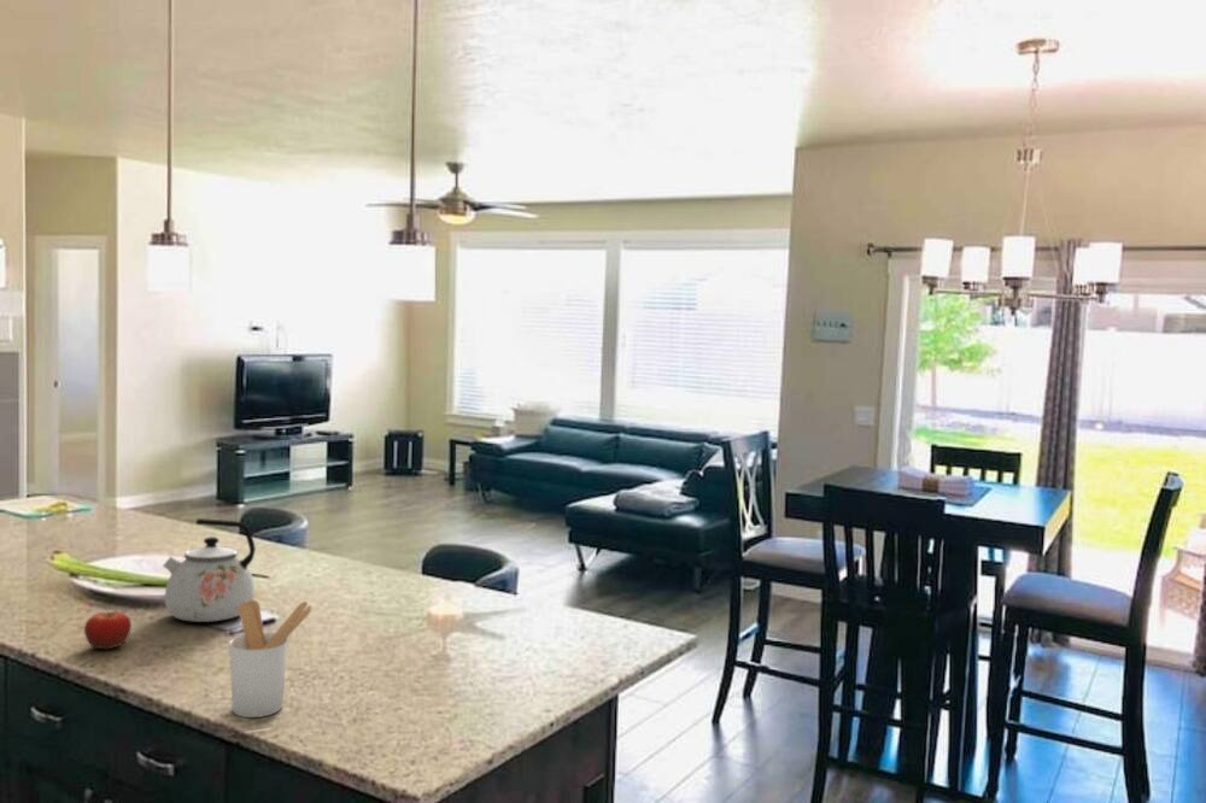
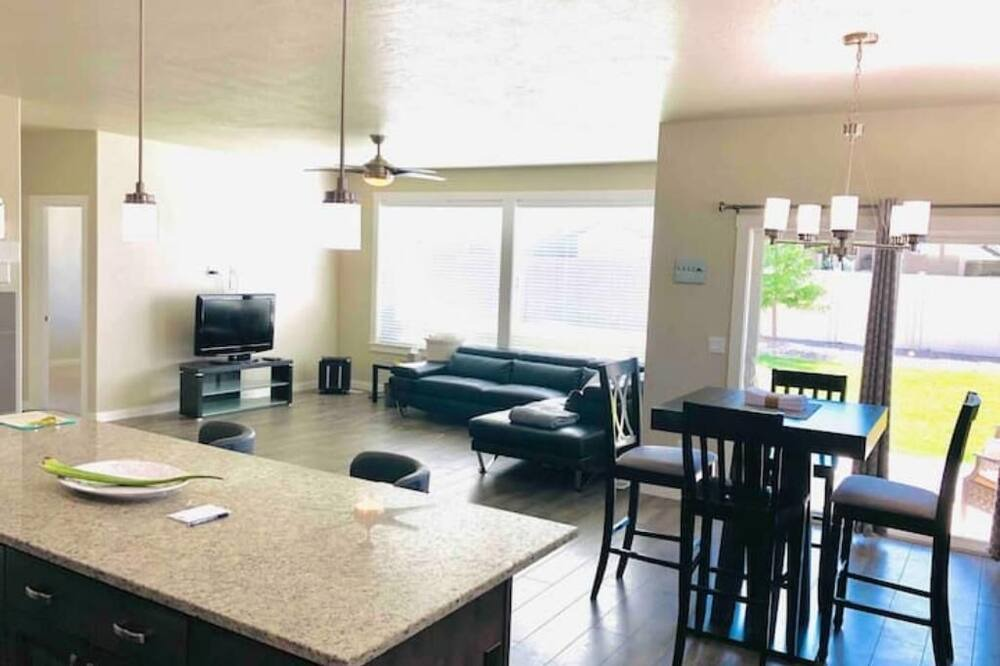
- fruit [83,606,133,651]
- utensil holder [228,599,314,719]
- kettle [162,517,257,623]
